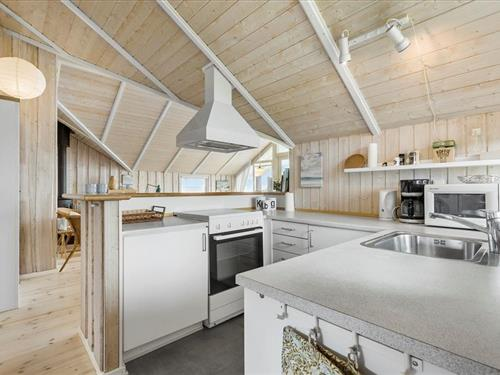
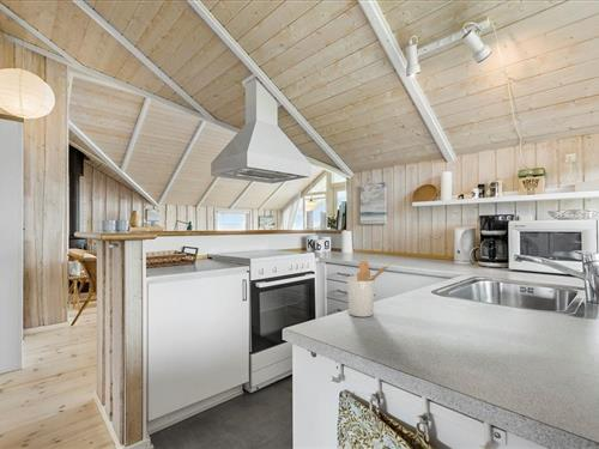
+ utensil holder [346,260,391,317]
